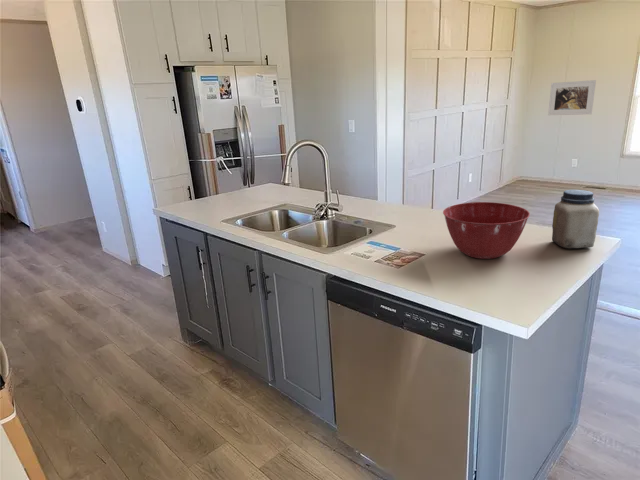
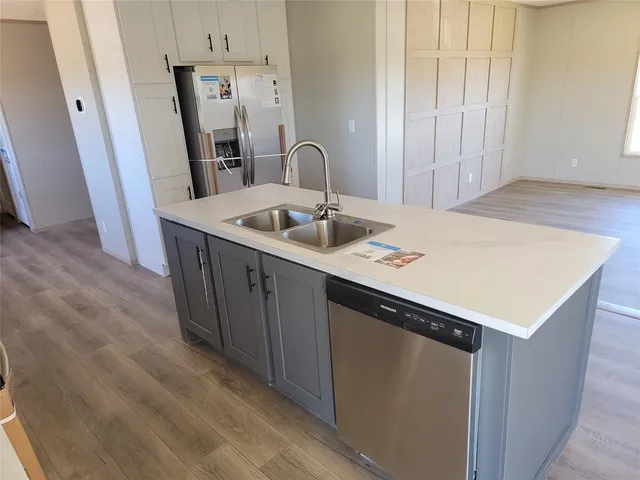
- jar [551,189,600,249]
- mixing bowl [442,201,531,260]
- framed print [547,79,597,116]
